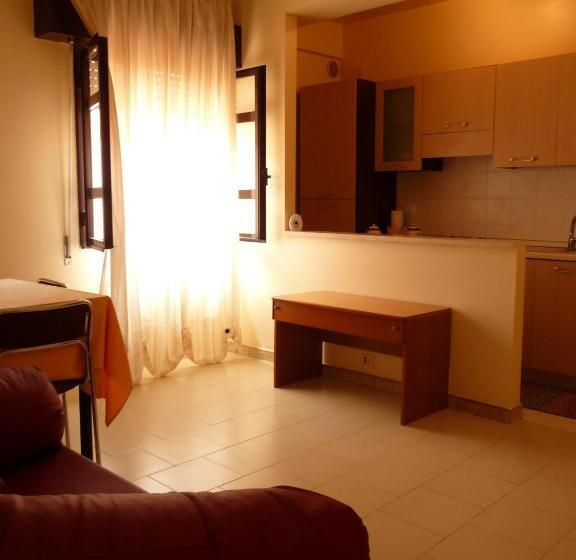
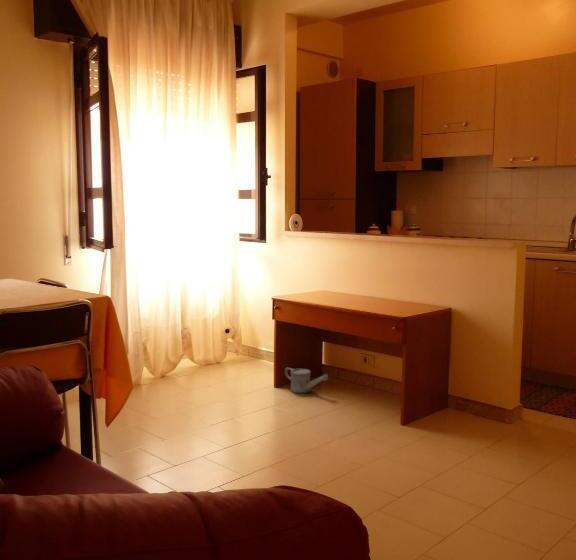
+ watering can [284,367,329,394]
